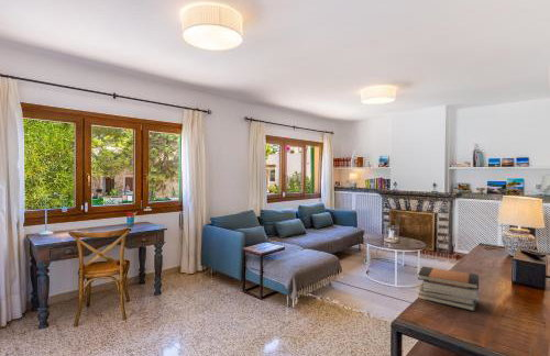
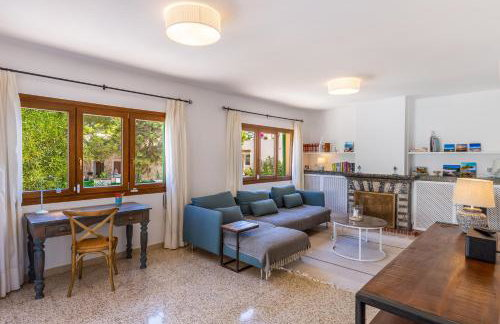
- book stack [417,265,481,312]
